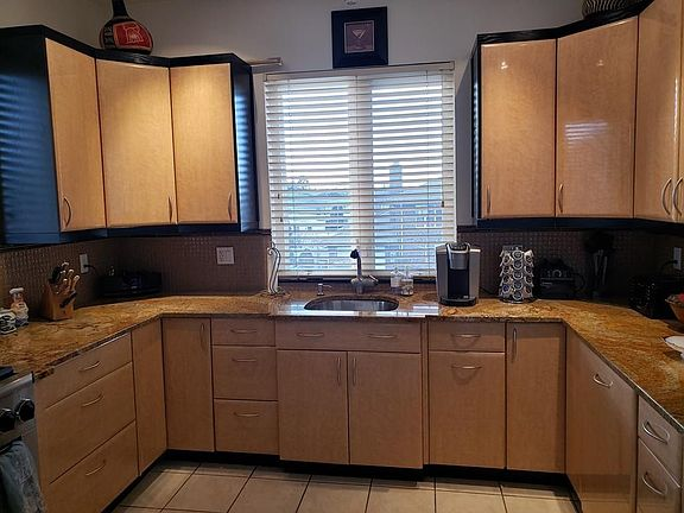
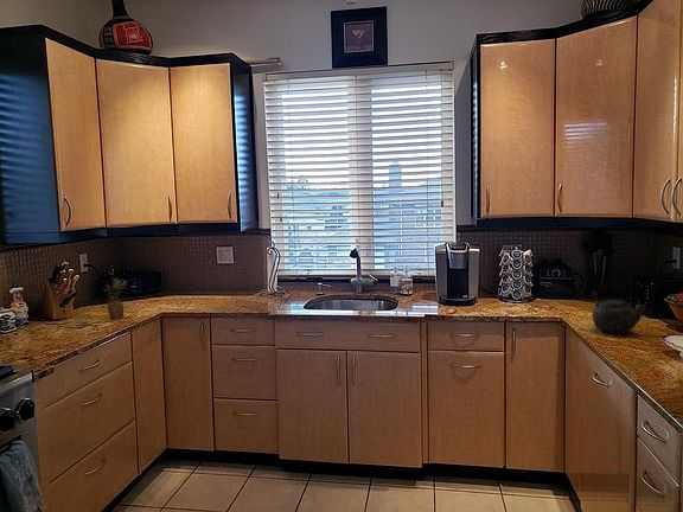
+ fruit [102,277,128,320]
+ teapot [592,299,646,334]
